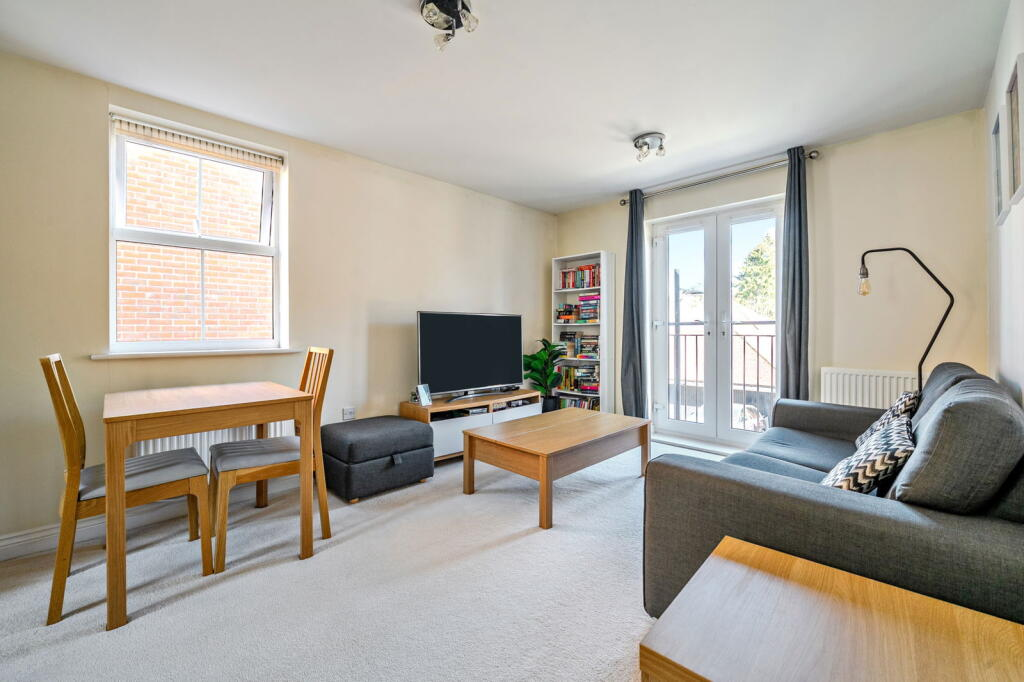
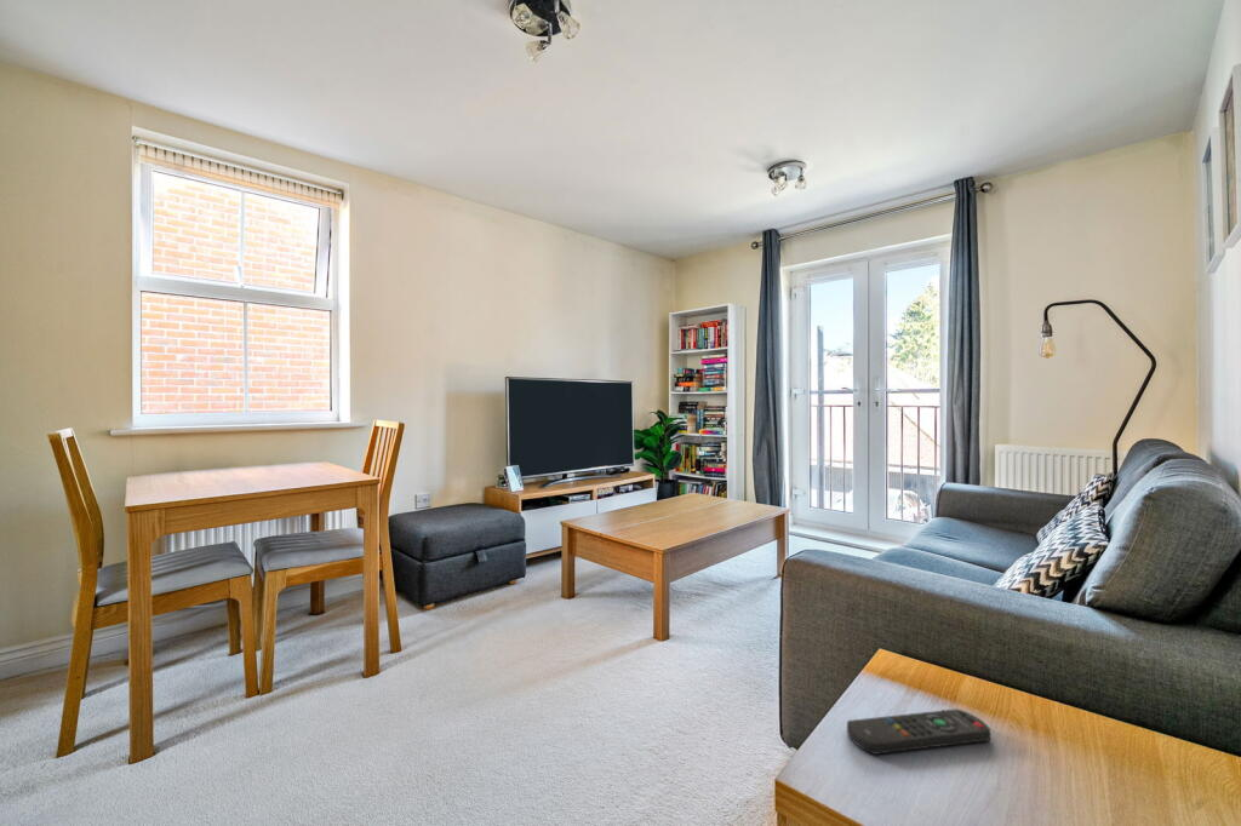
+ remote control [846,707,991,756]
